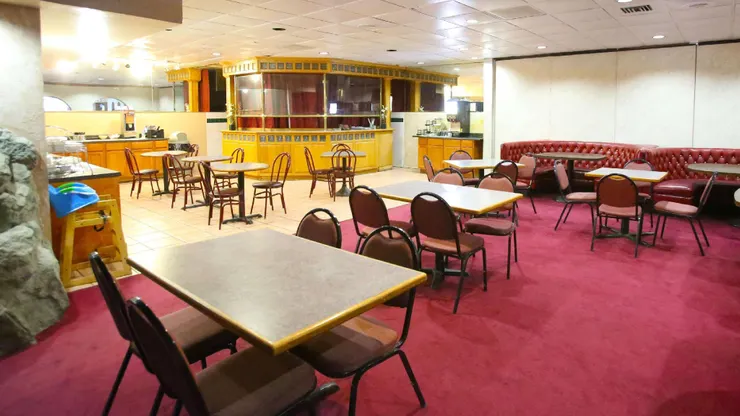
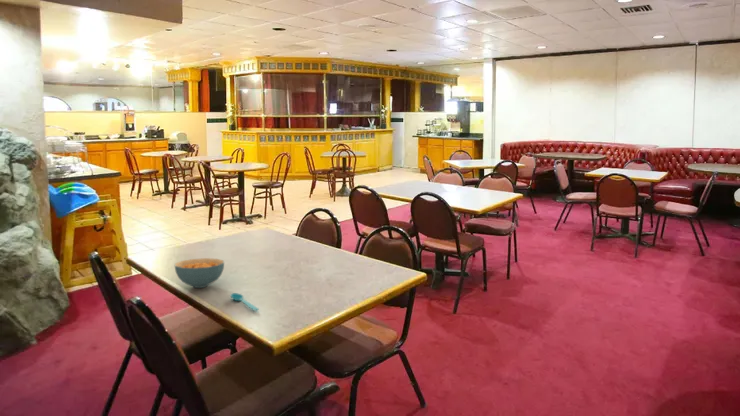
+ cereal bowl [174,257,225,289]
+ spoon [229,292,260,312]
